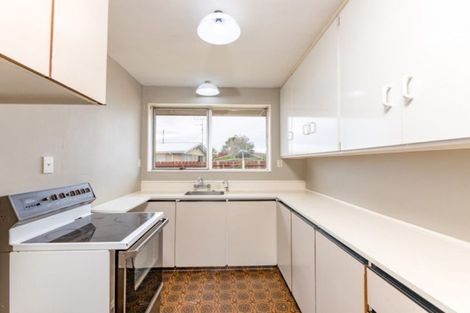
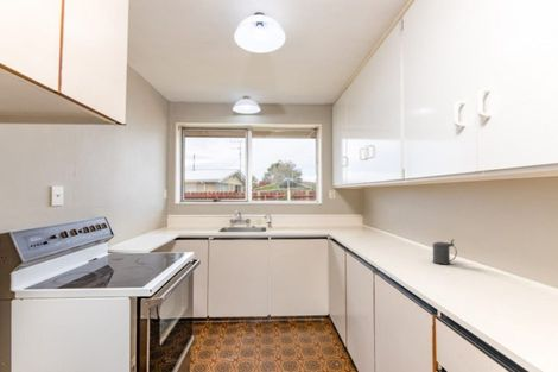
+ beer stein [431,238,458,265]
